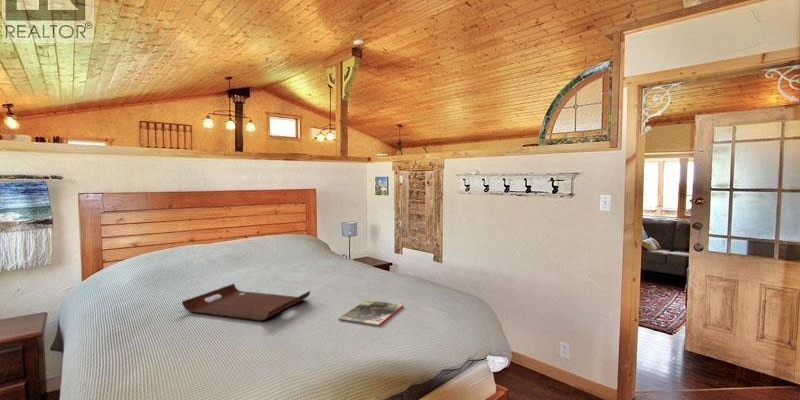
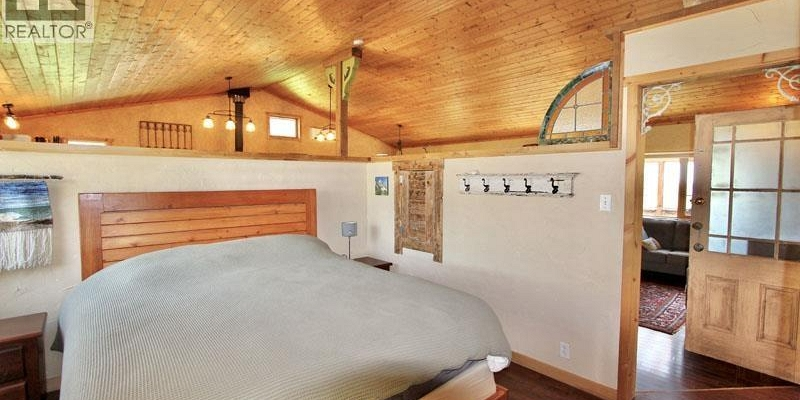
- serving tray [181,283,311,322]
- magazine [338,299,404,327]
